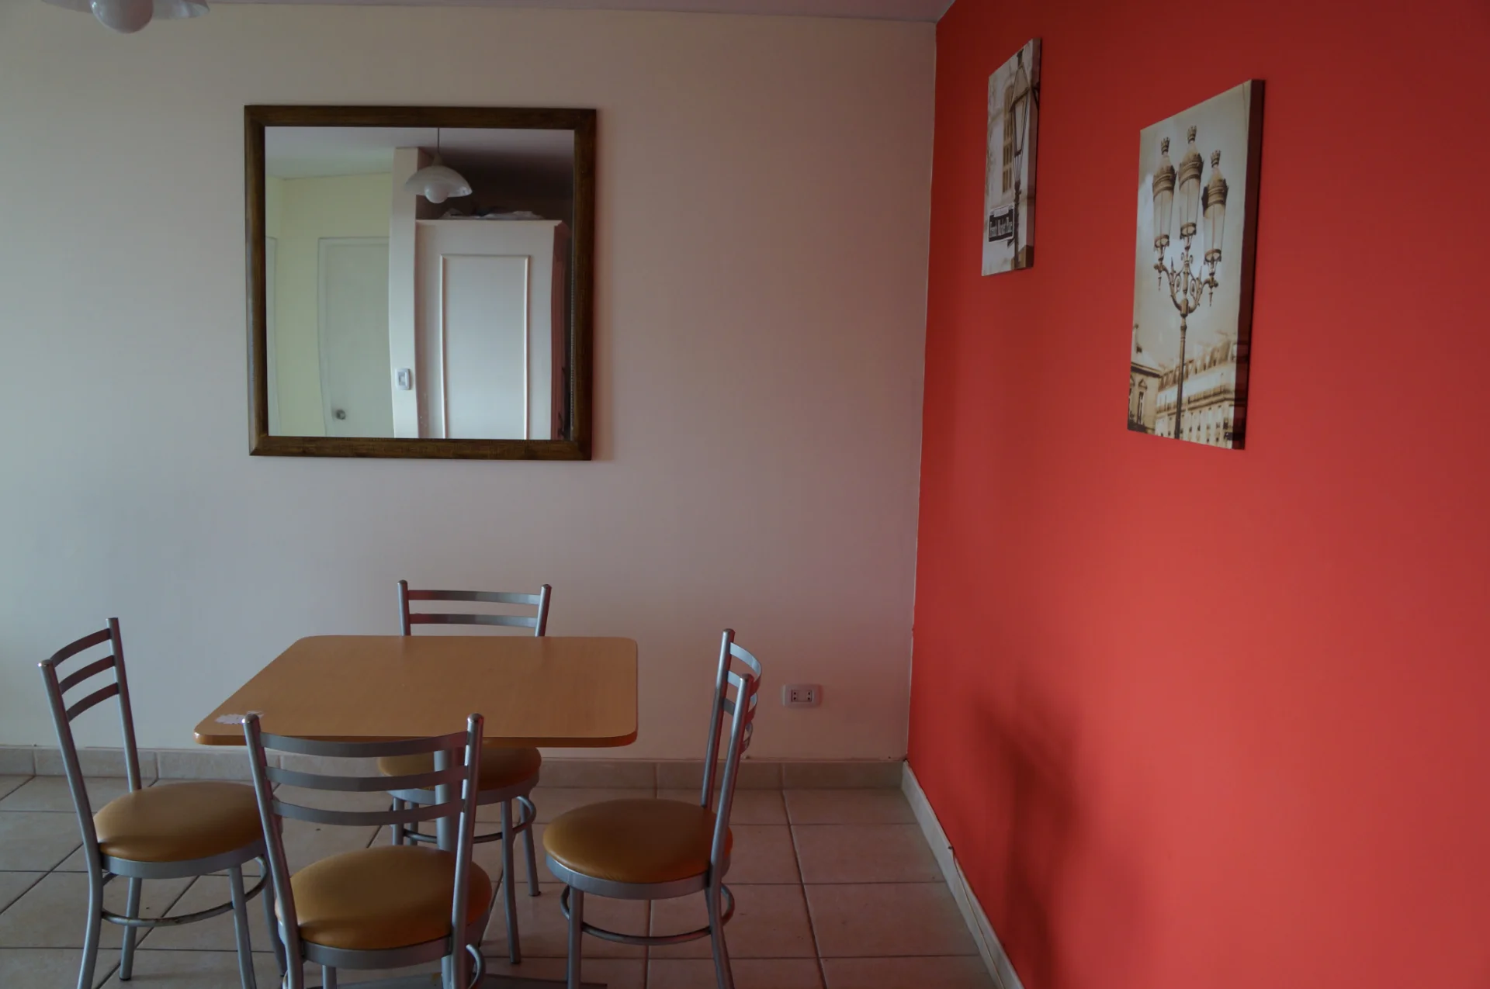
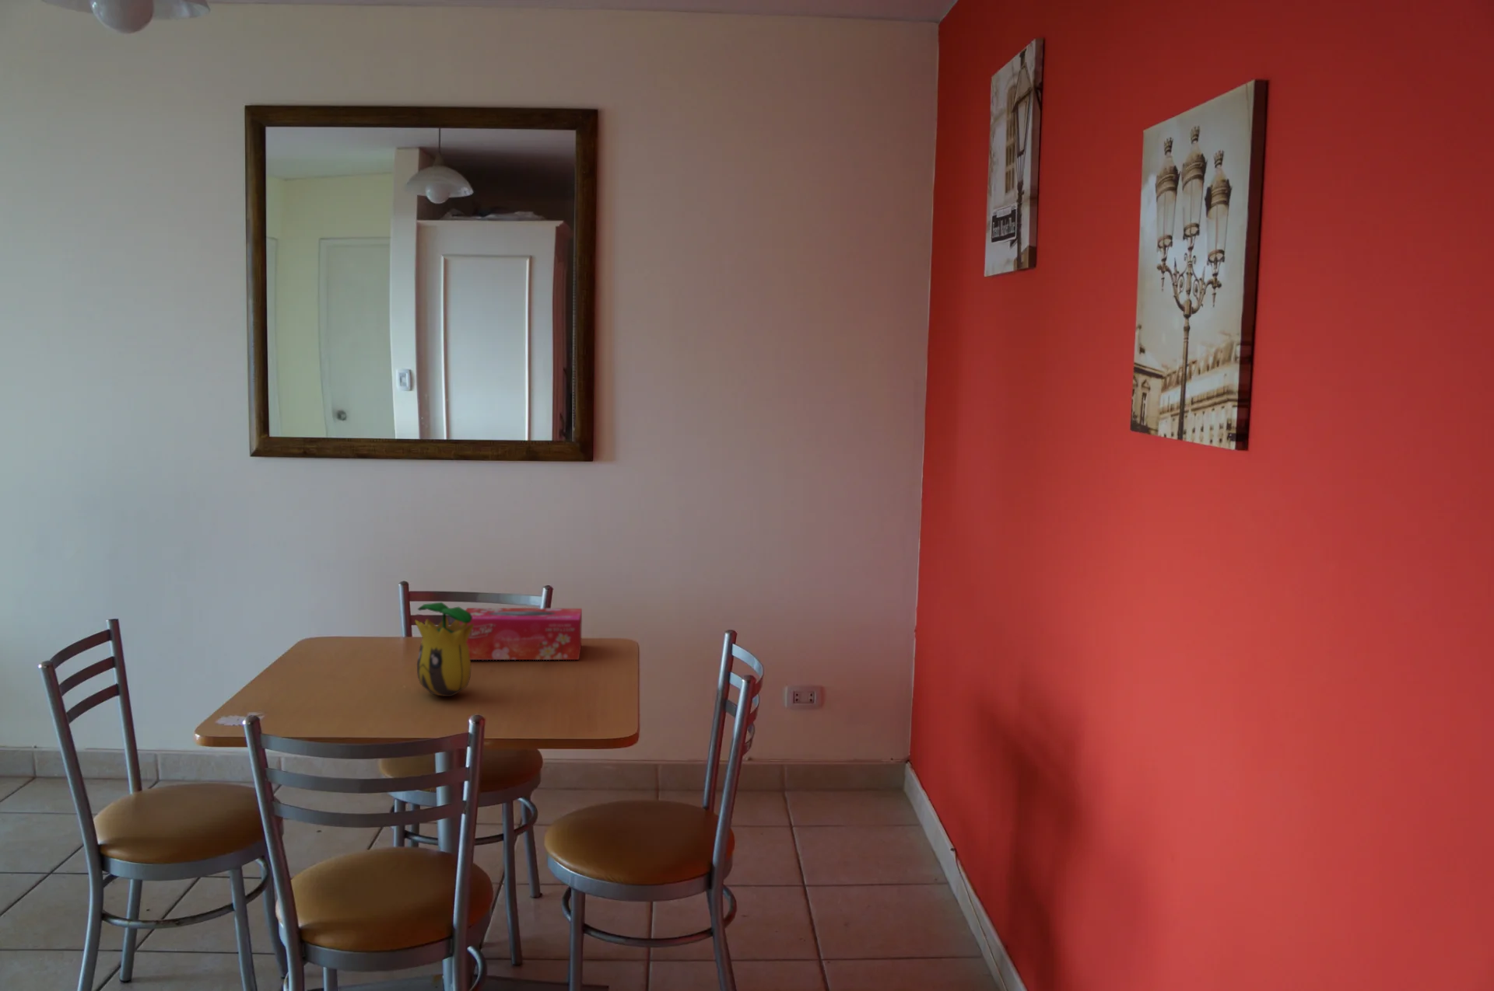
+ plant pot [415,602,474,697]
+ tissue box [460,607,583,660]
